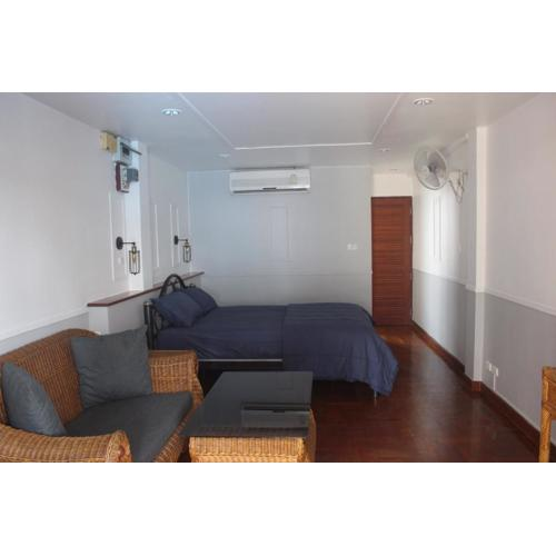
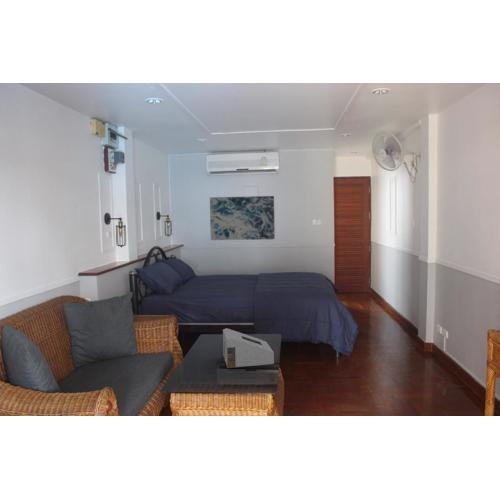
+ tissue box [222,327,275,369]
+ wall art [209,195,276,241]
